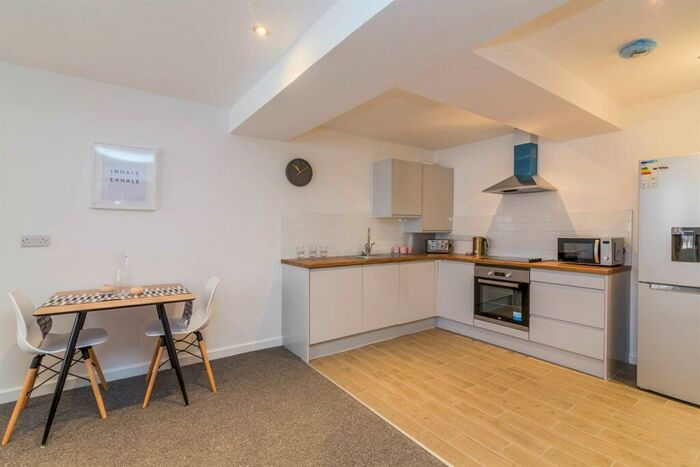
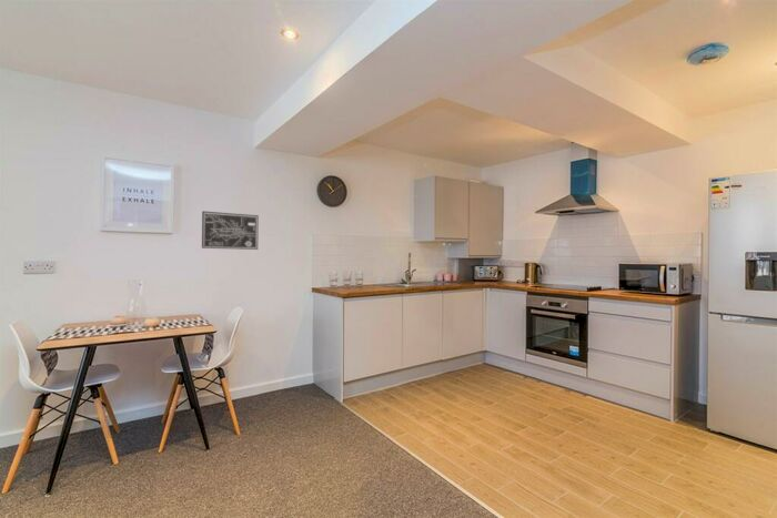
+ wall art [201,210,260,251]
